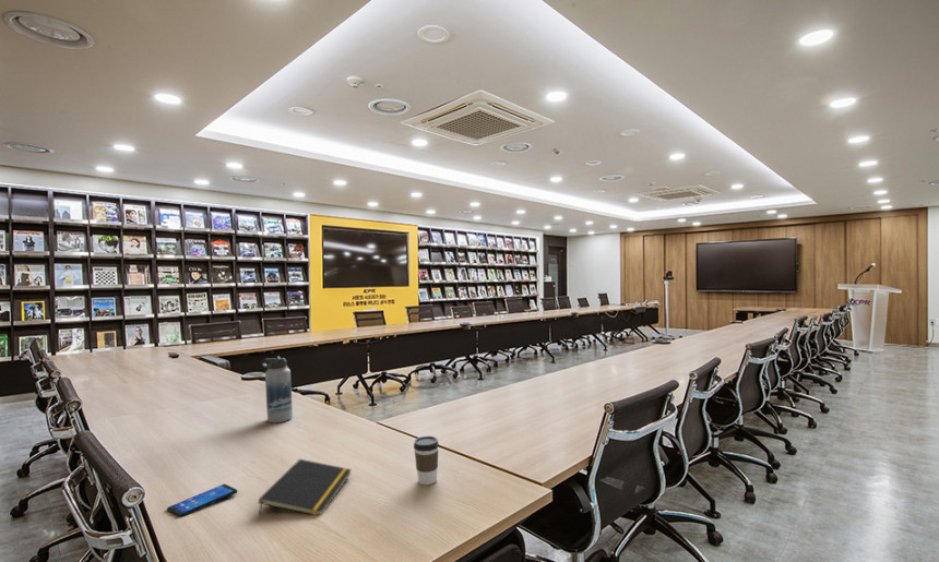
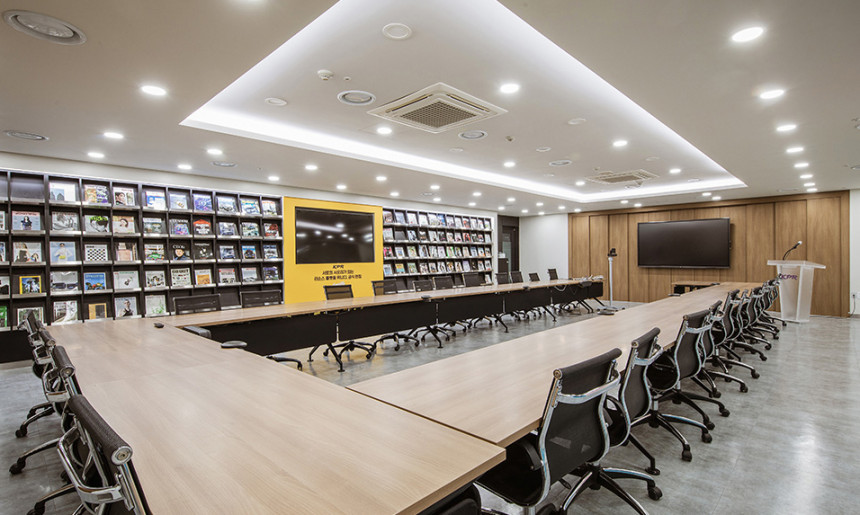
- coffee cup [413,435,440,486]
- smartphone [166,483,238,518]
- notepad [258,458,353,516]
- water bottle [260,355,294,423]
